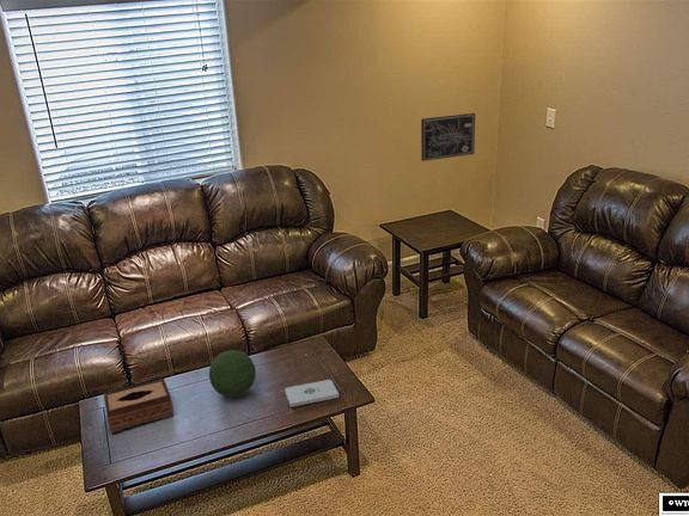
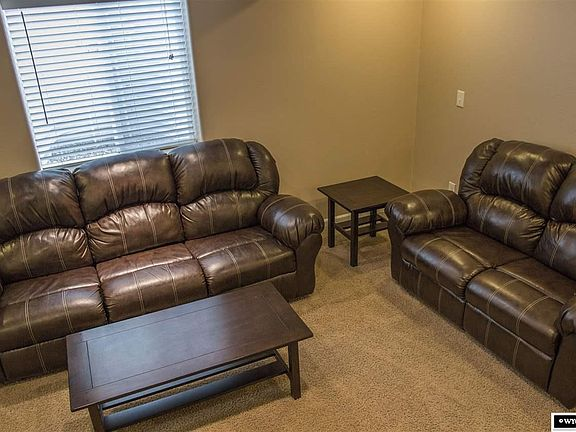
- wall art [420,112,476,162]
- tissue box [103,377,175,434]
- decorative orb [208,349,257,398]
- notepad [283,379,340,408]
